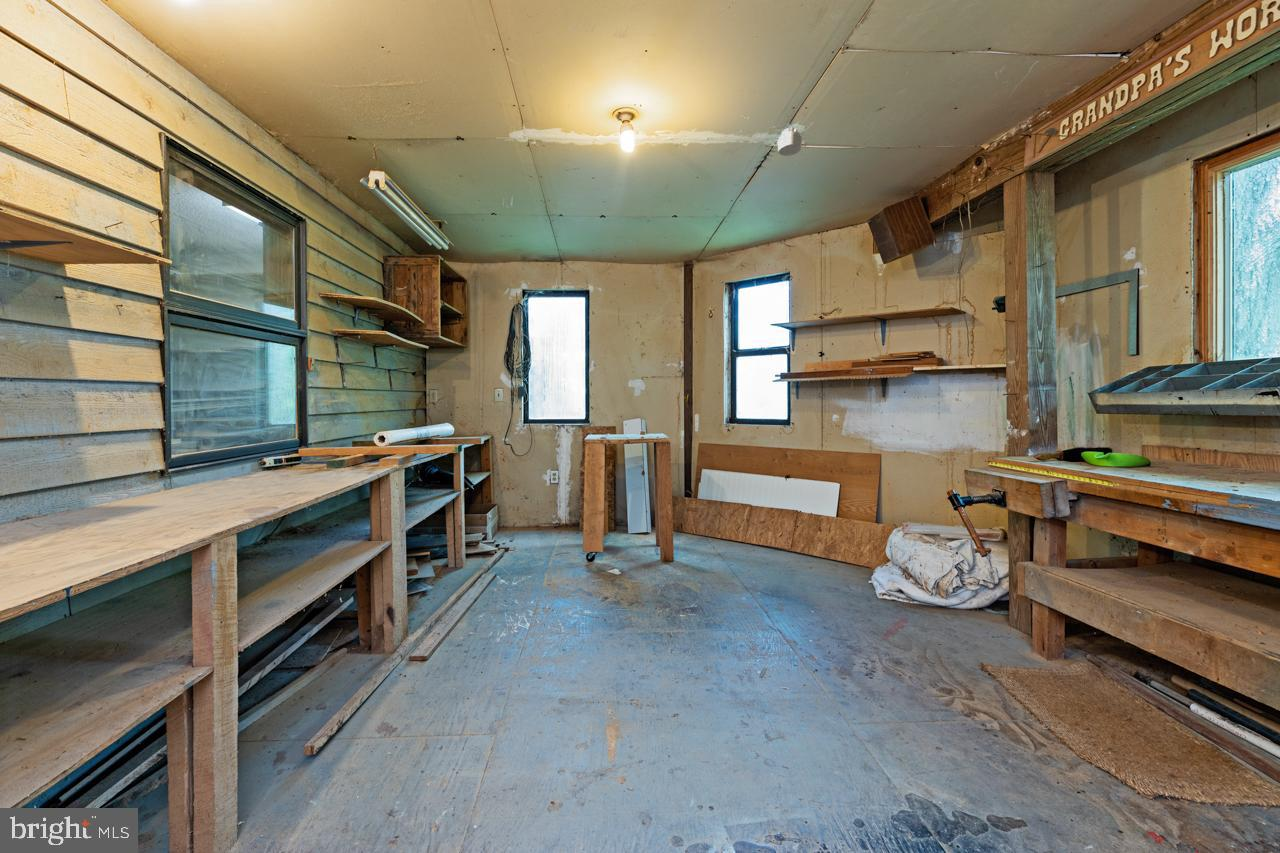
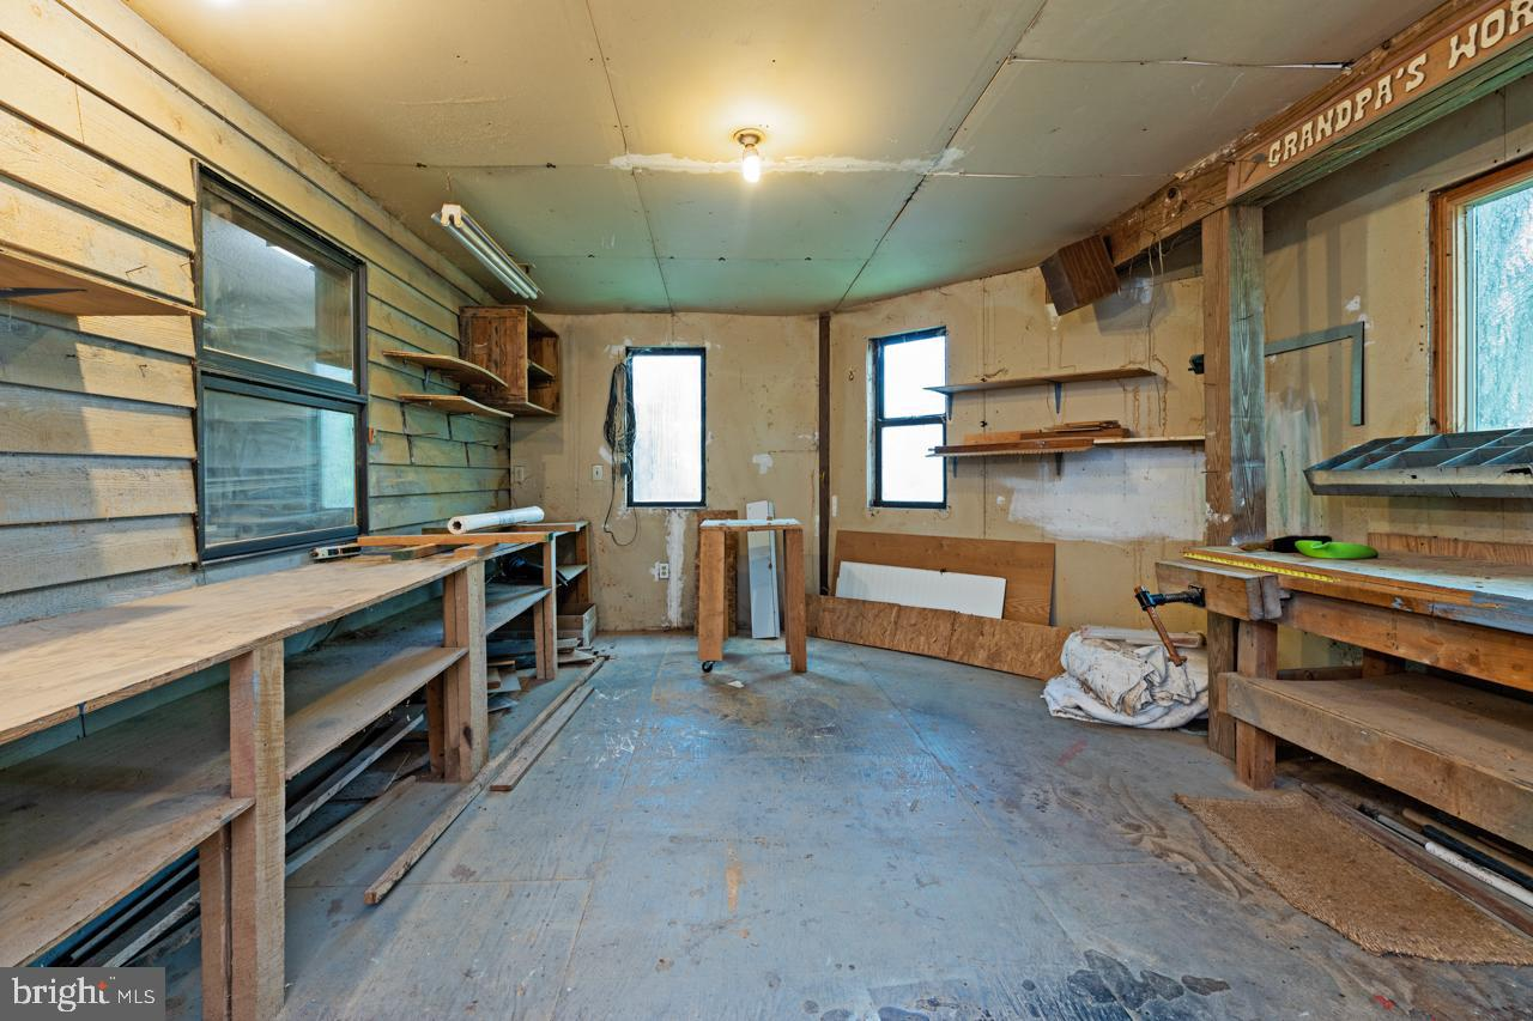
- smoke detector [777,127,803,157]
